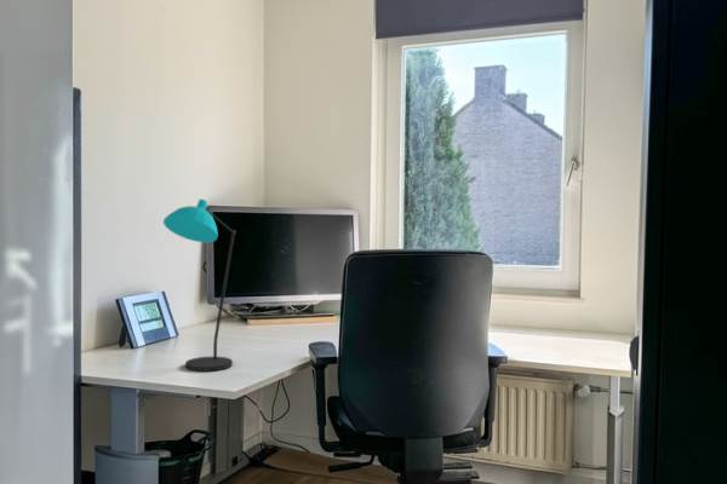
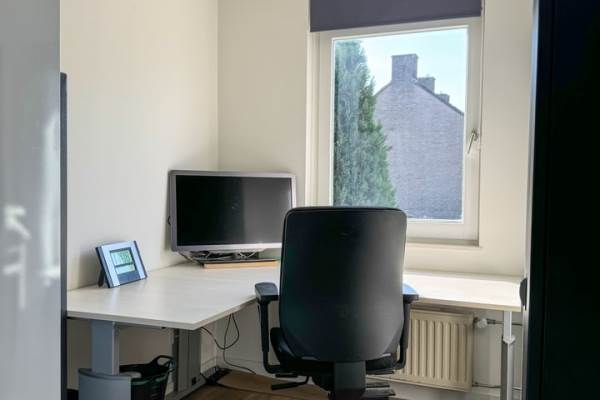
- desk lamp [162,198,237,373]
